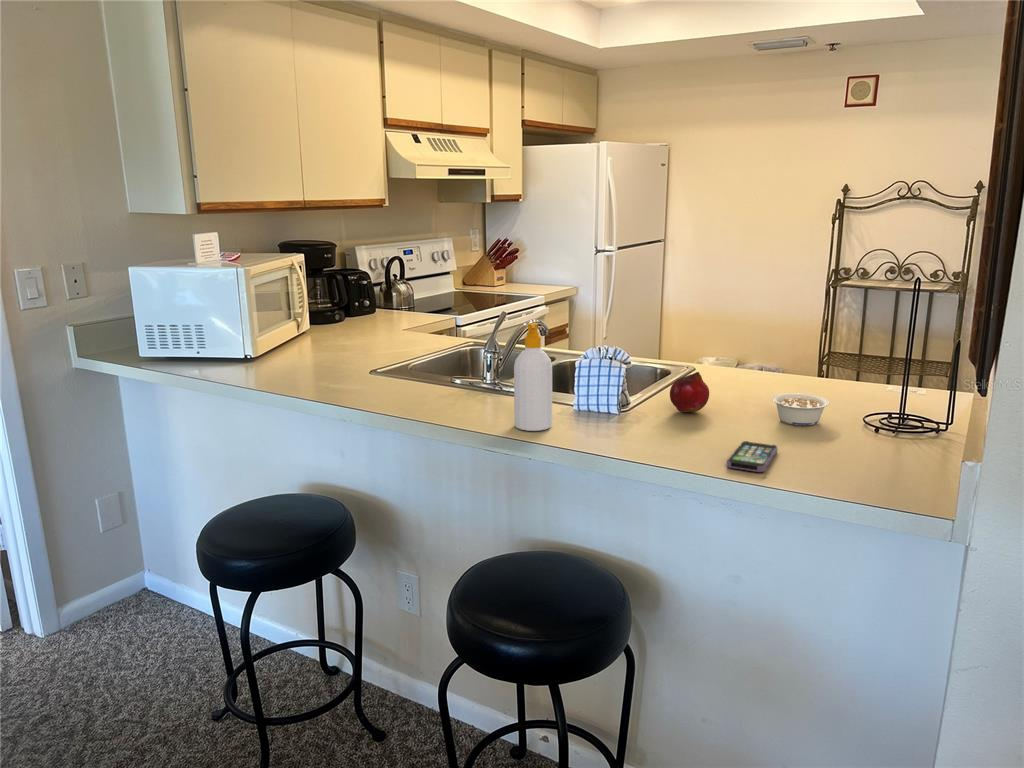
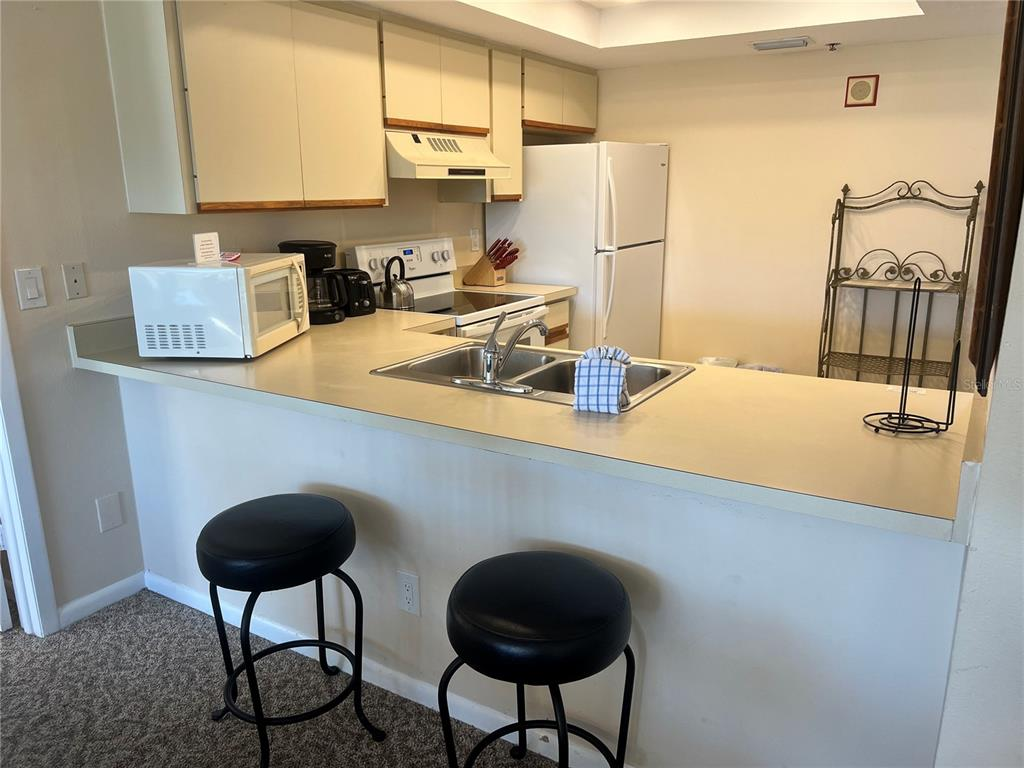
- legume [771,392,830,427]
- soap bottle [513,322,553,432]
- smartphone [726,440,779,473]
- fruit [669,371,710,413]
